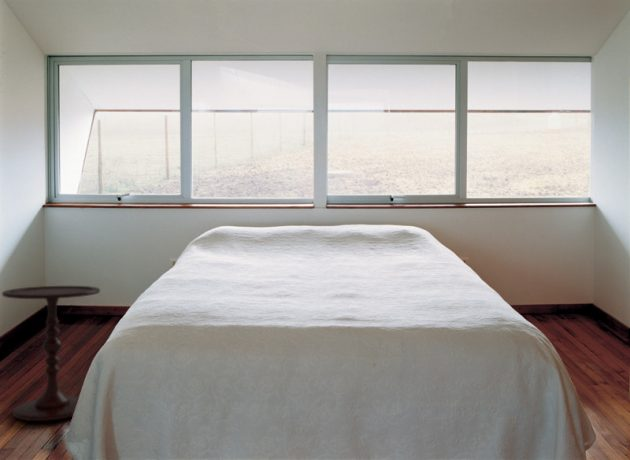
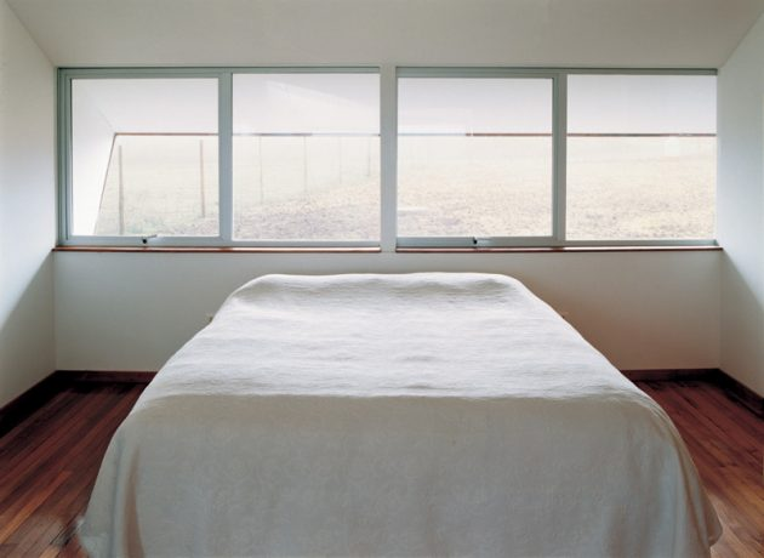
- side table [1,285,101,422]
